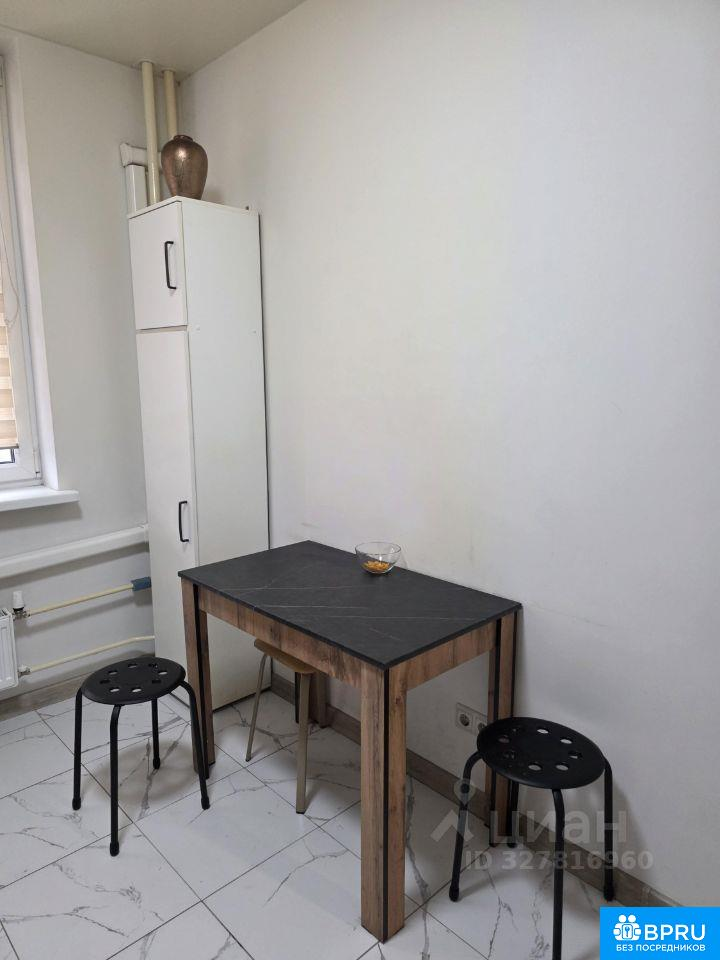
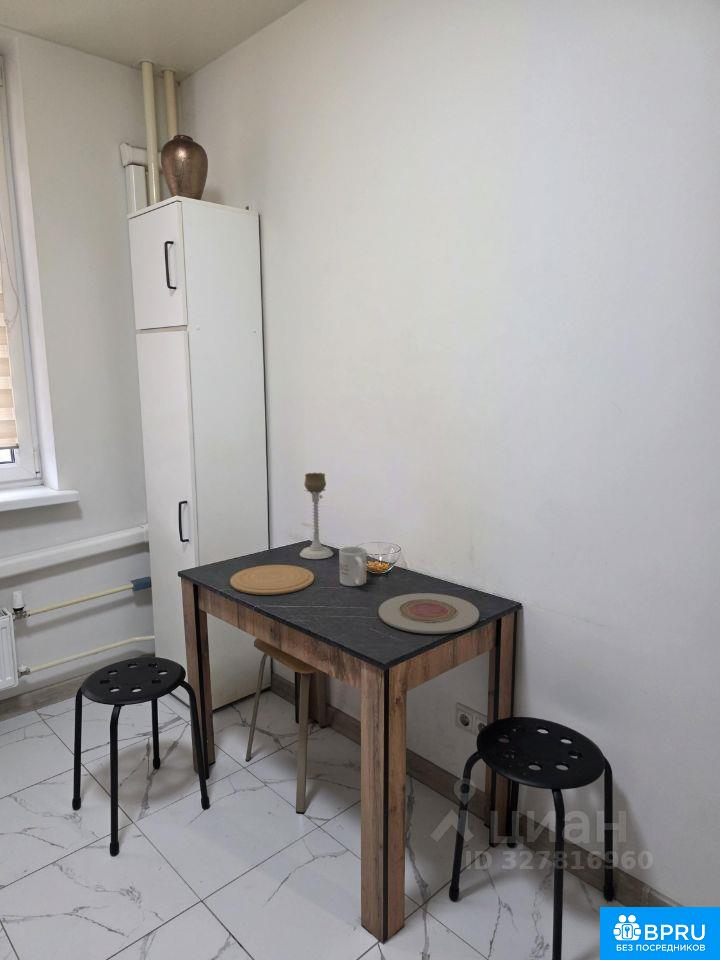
+ candle holder [299,472,334,560]
+ mug [338,545,368,587]
+ plate [378,592,480,635]
+ plate [229,564,315,596]
